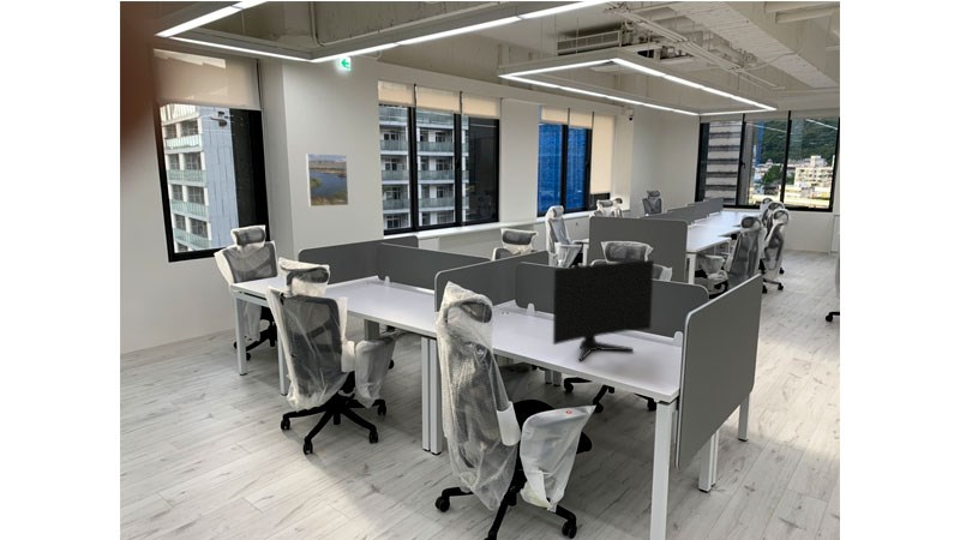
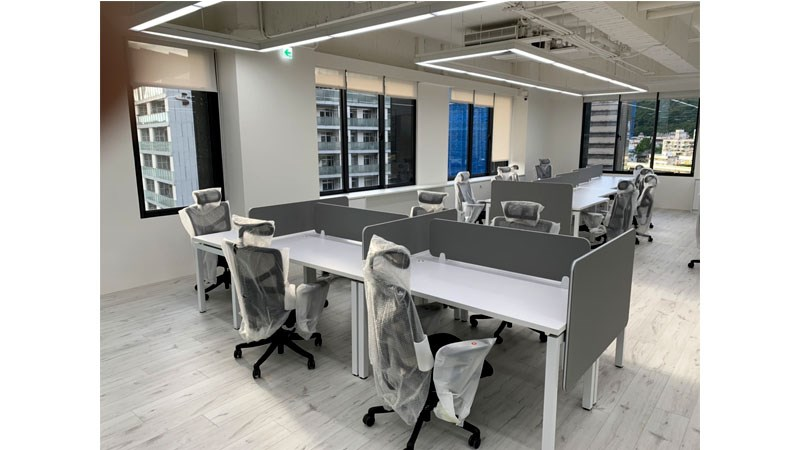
- computer monitor [552,259,655,362]
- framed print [305,152,349,208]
